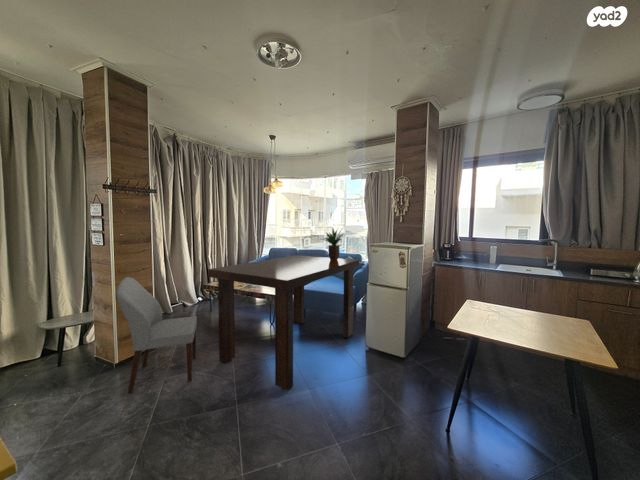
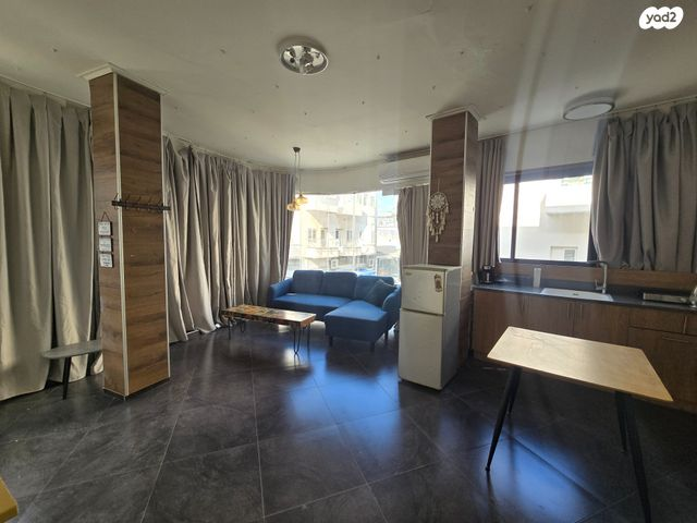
- dining table [207,254,360,391]
- potted plant [321,226,345,260]
- chair [115,276,198,394]
